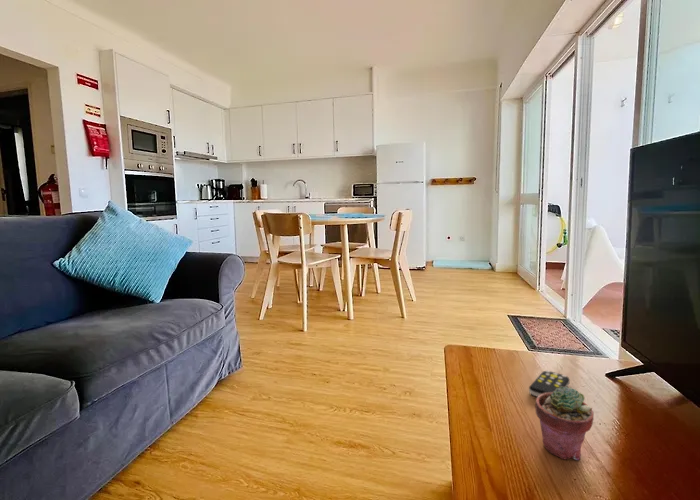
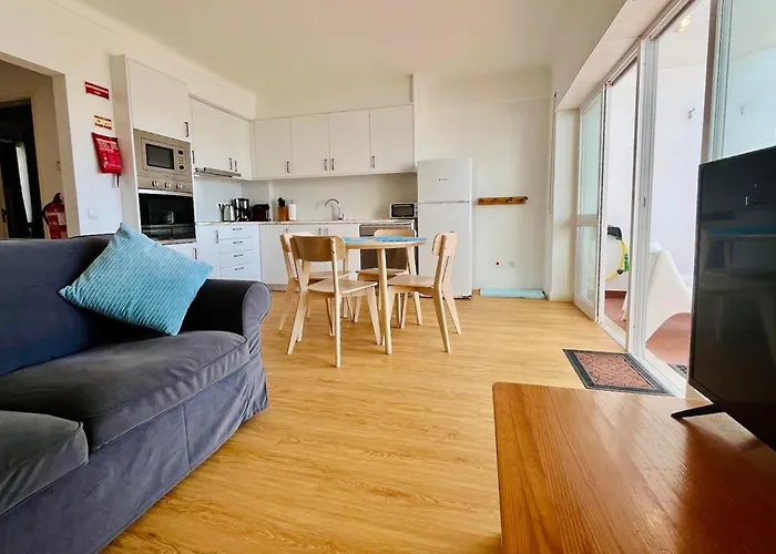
- remote control [528,369,571,397]
- potted succulent [534,386,595,461]
